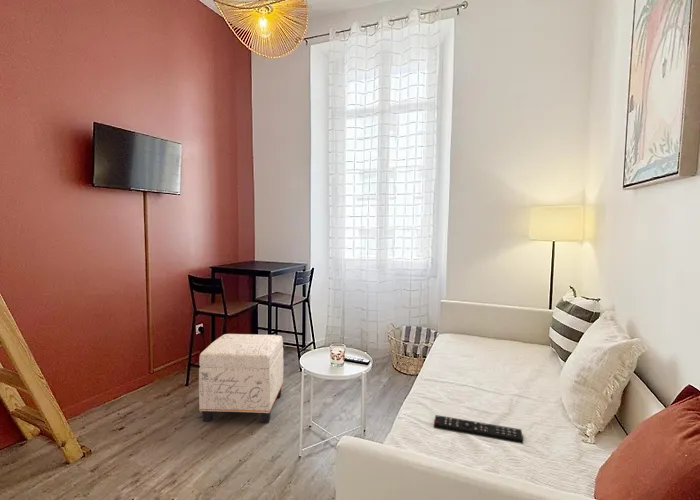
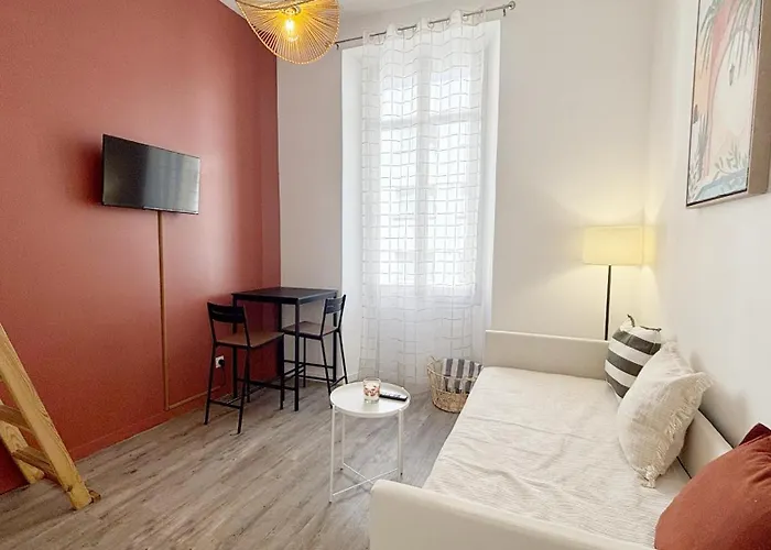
- ottoman [198,333,284,424]
- remote control [433,414,524,445]
